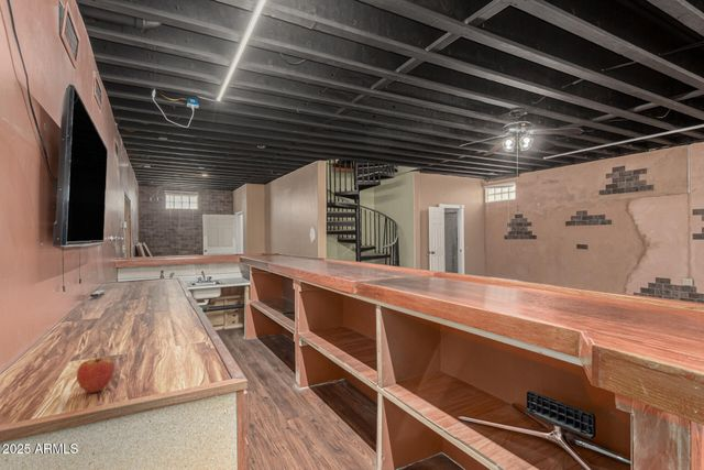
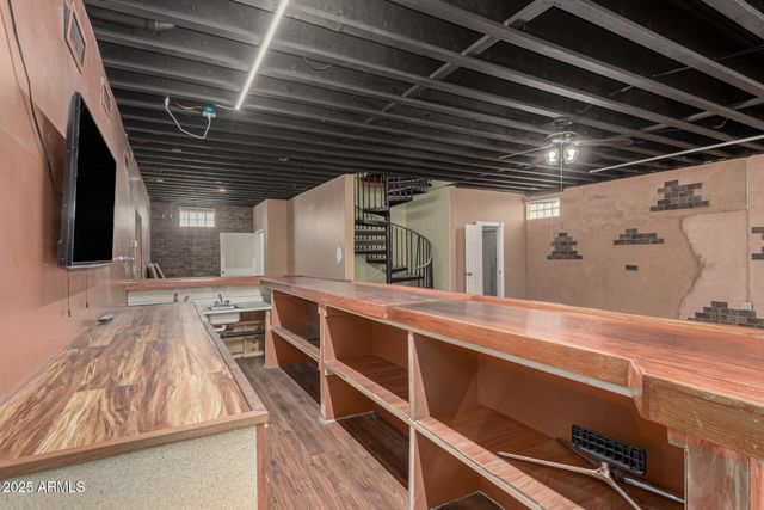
- fruit [76,352,116,394]
